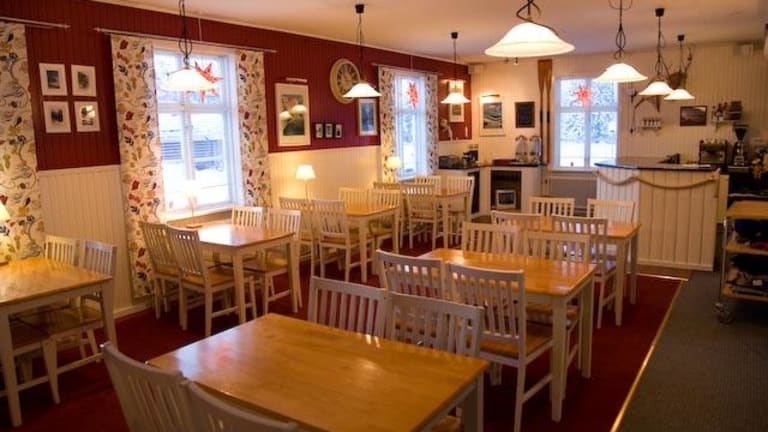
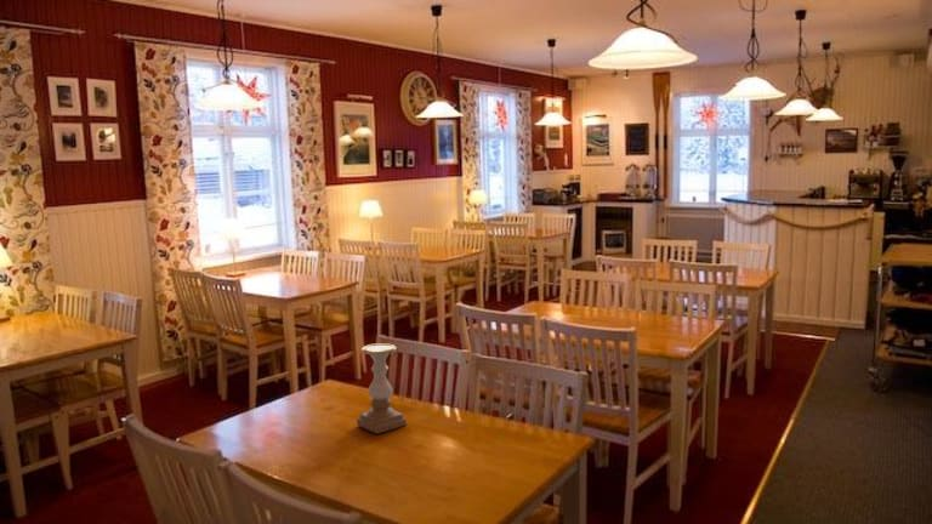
+ candle holder [356,342,408,435]
